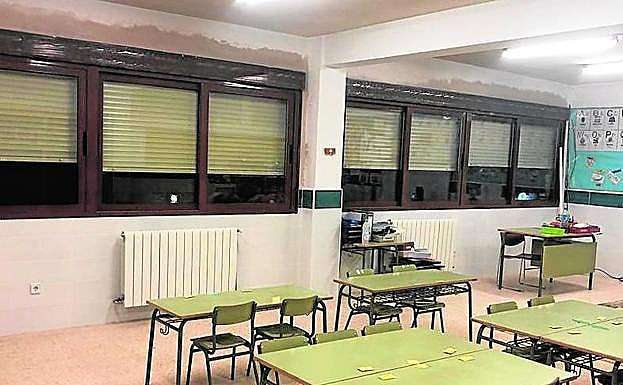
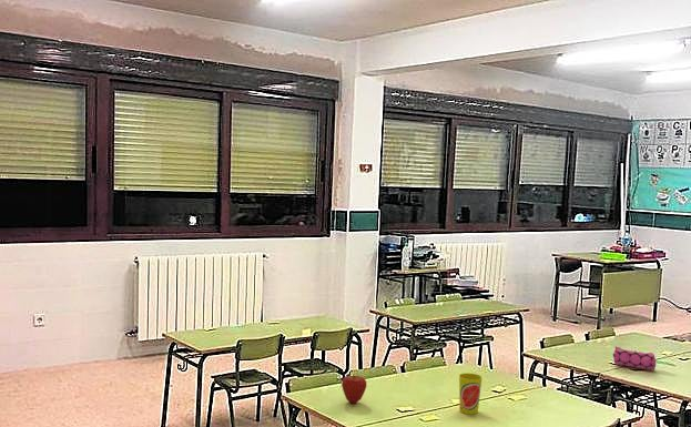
+ cup [458,372,484,415]
+ apple [341,375,367,404]
+ pencil case [612,345,657,372]
